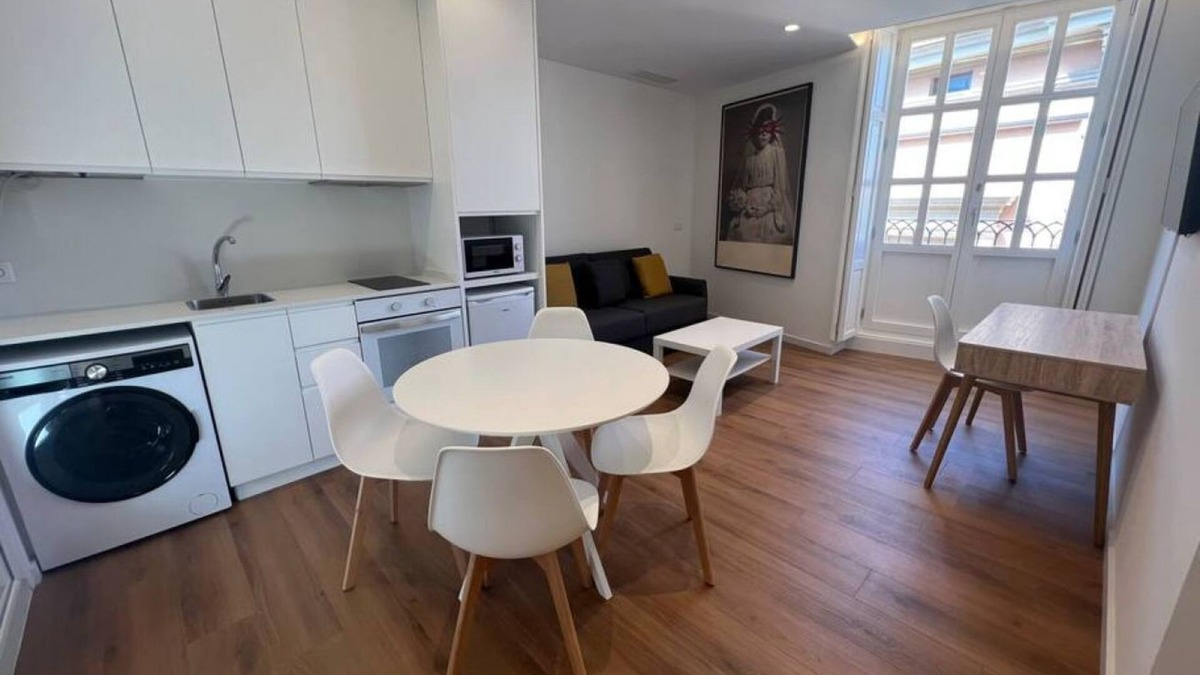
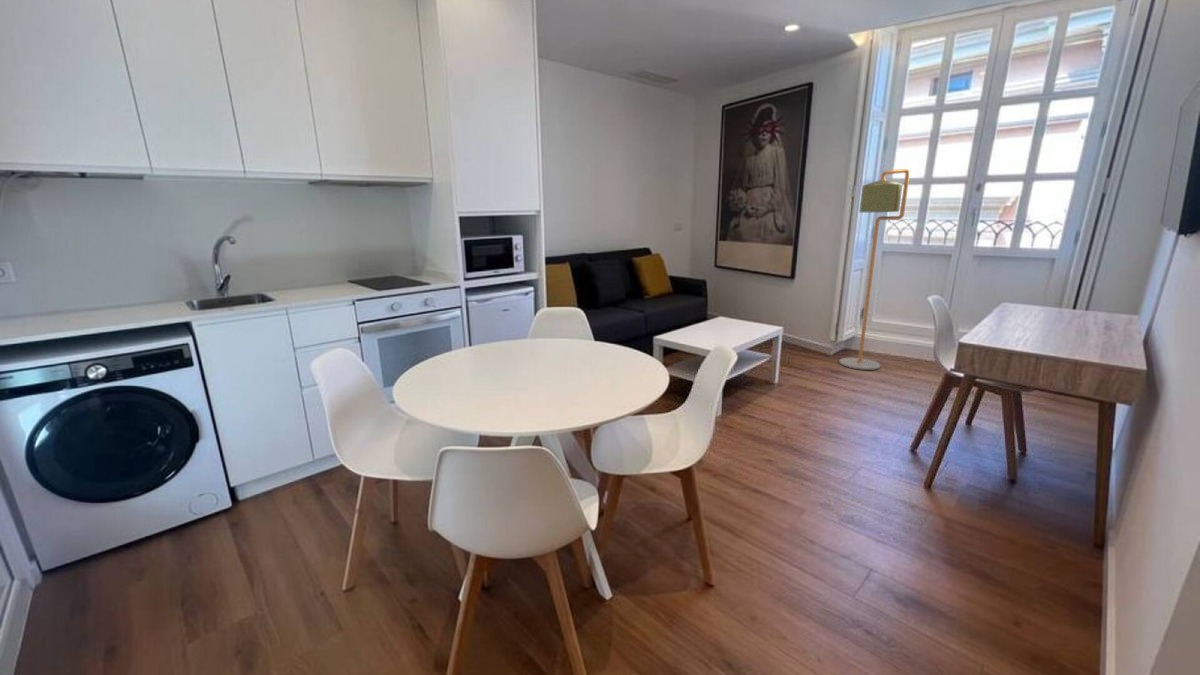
+ floor lamp [838,168,911,371]
